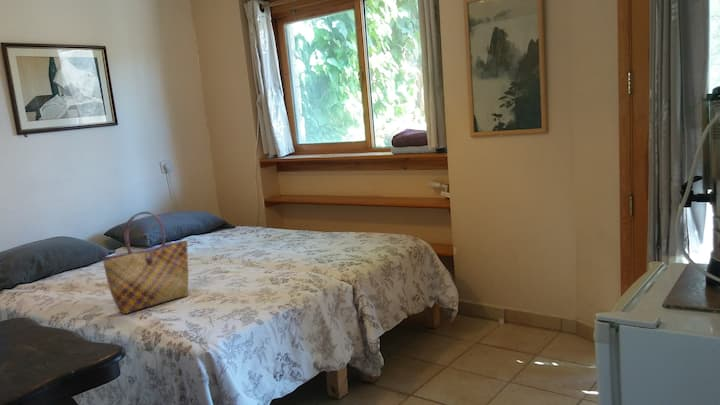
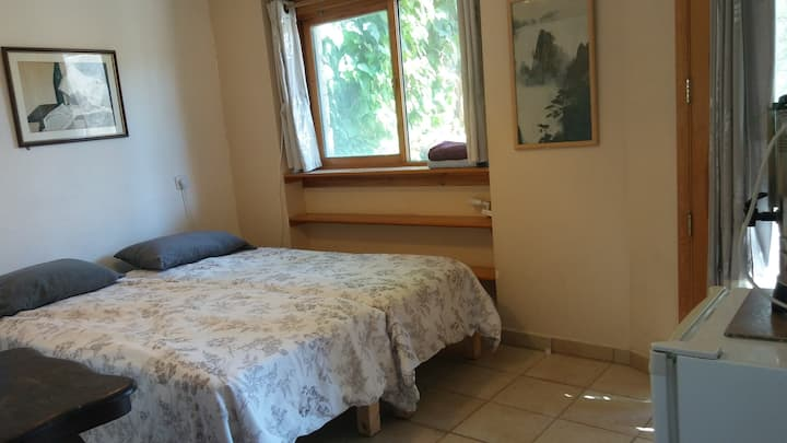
- tote bag [102,211,189,315]
